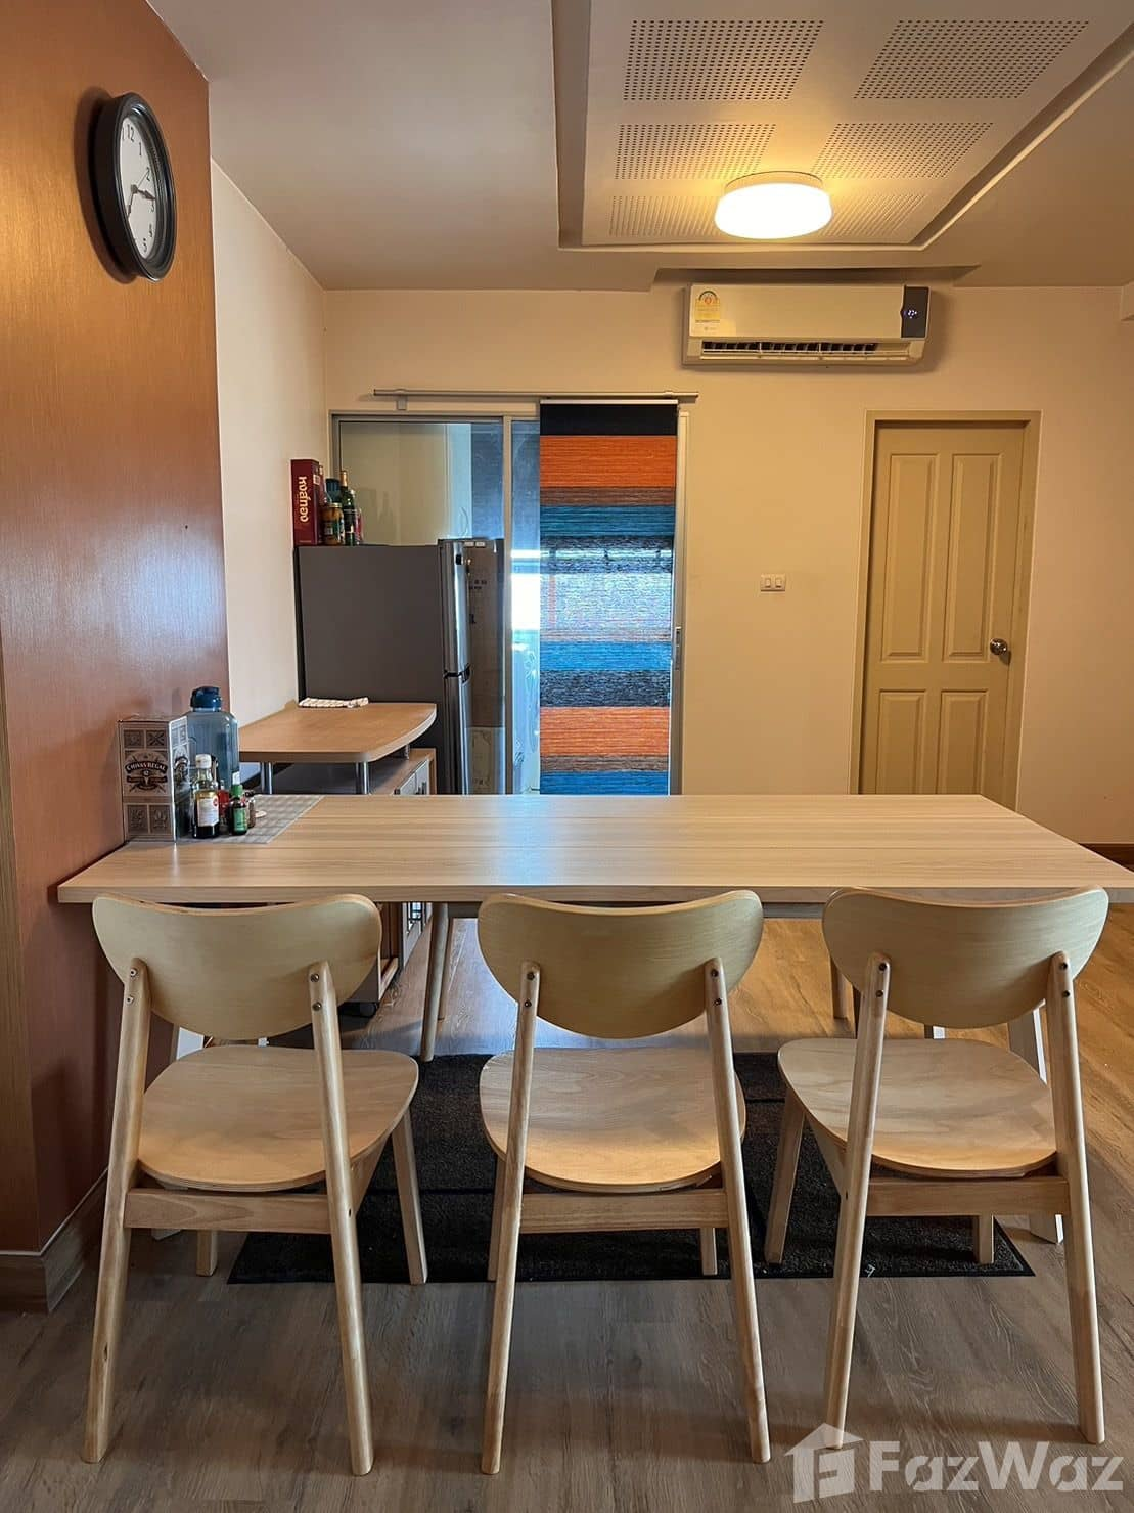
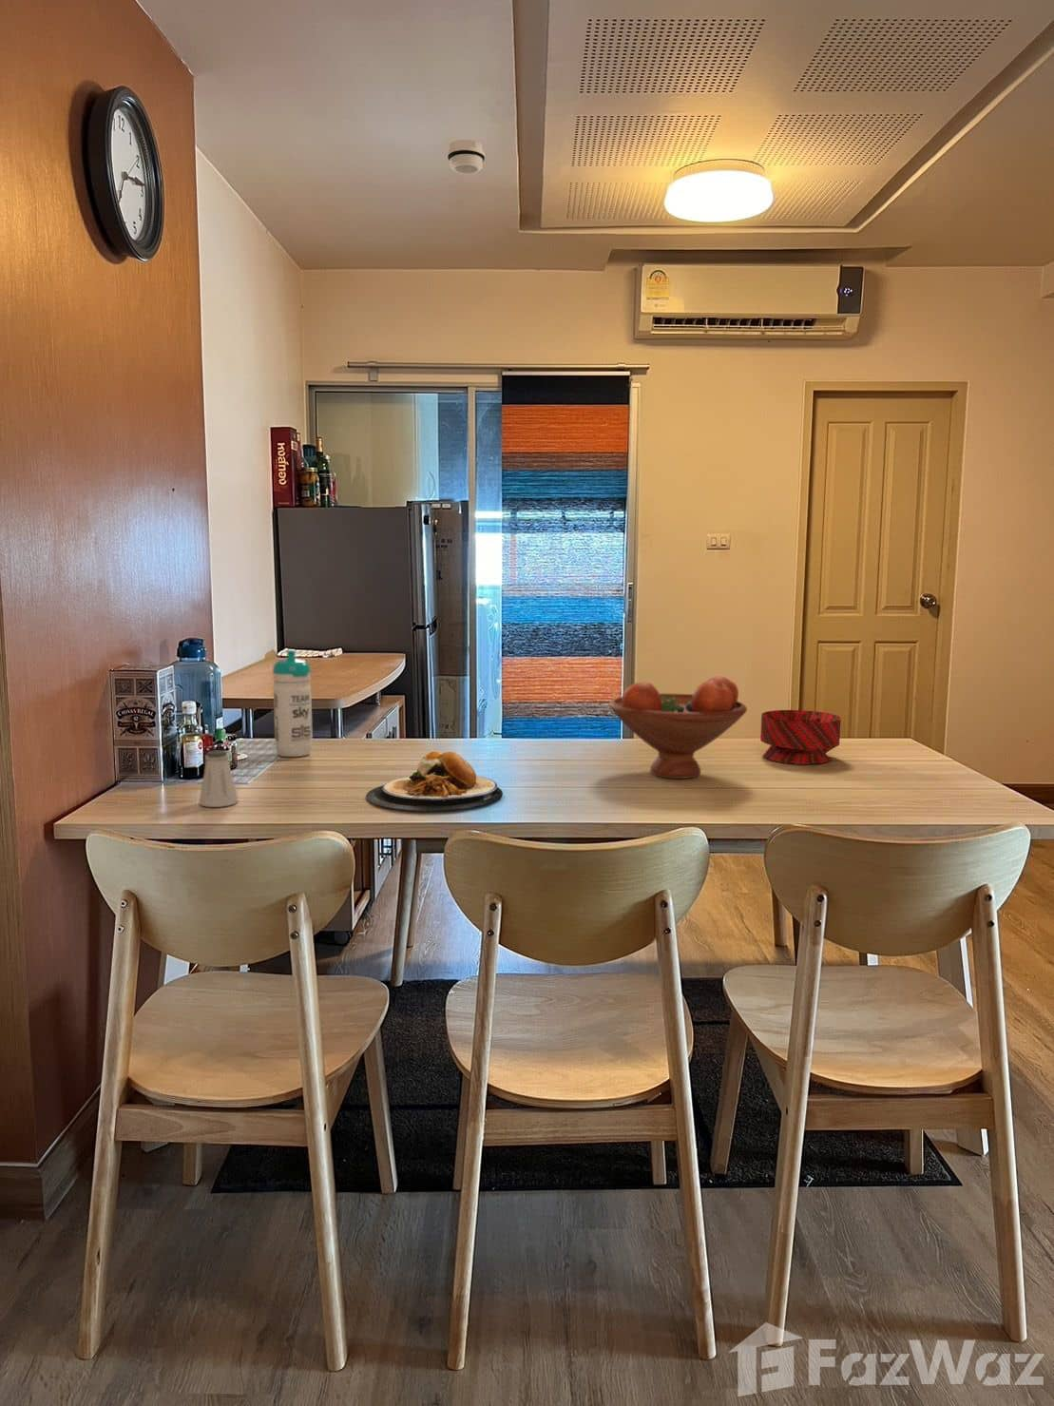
+ fruit bowl [608,675,748,779]
+ water bottle [272,649,313,757]
+ plate [365,751,504,811]
+ bowl [760,710,843,765]
+ saltshaker [198,749,239,808]
+ smoke detector [446,138,486,175]
